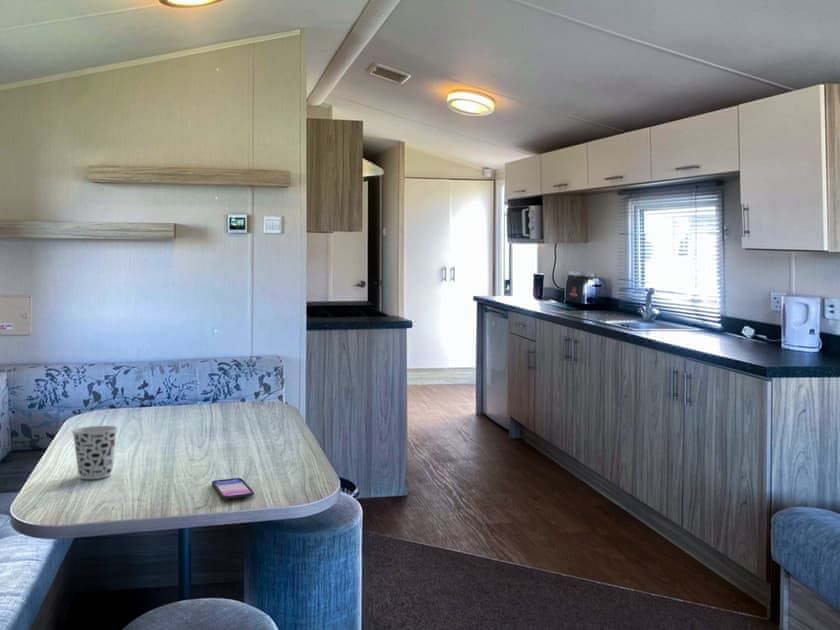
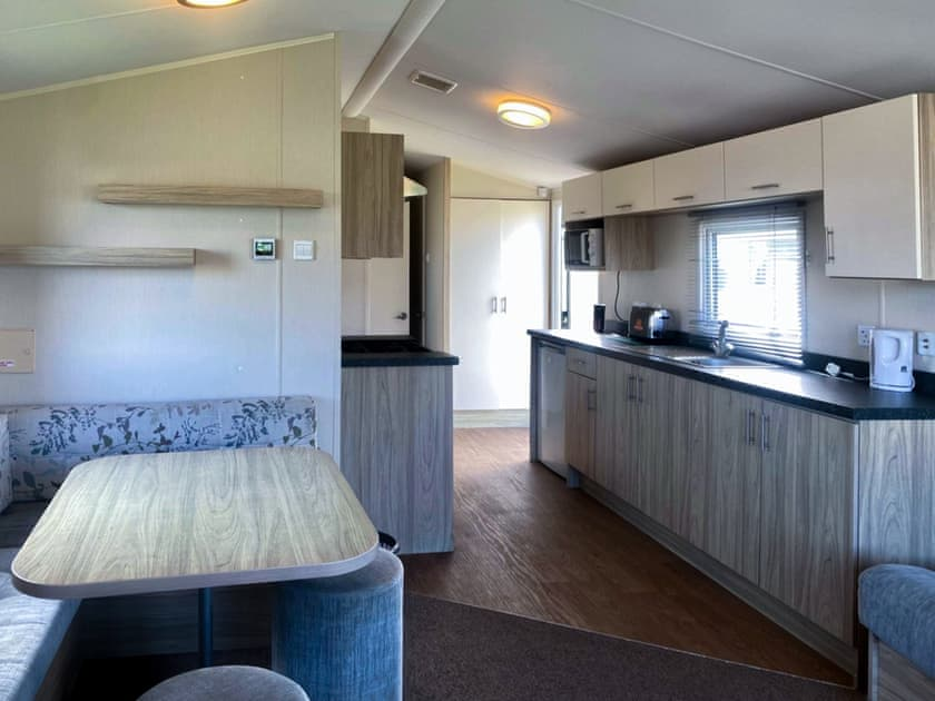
- cup [71,425,119,480]
- smartphone [211,477,255,500]
